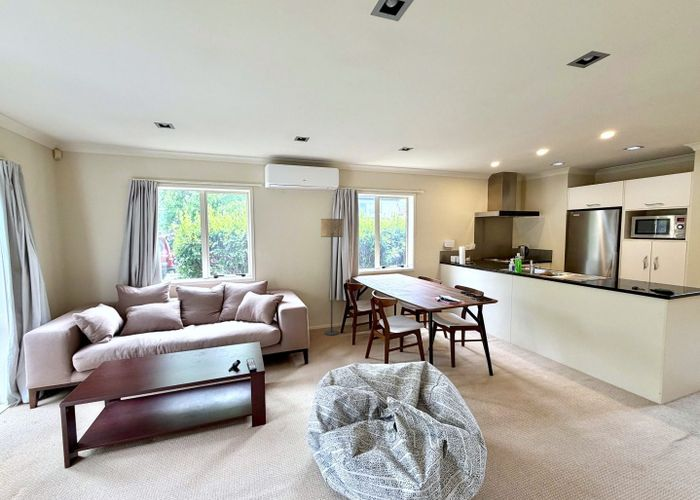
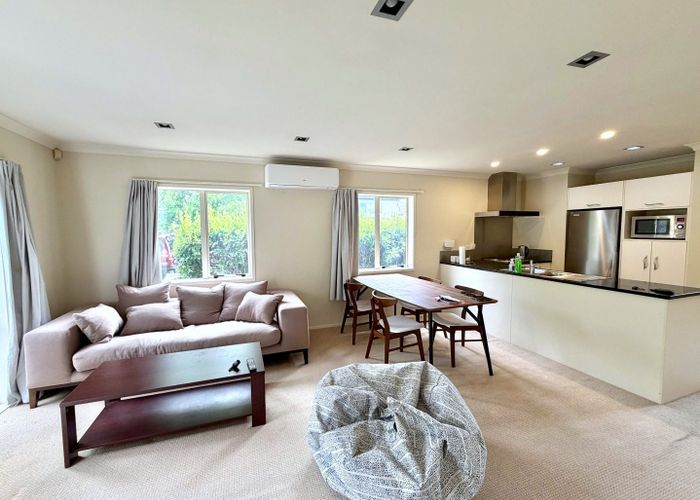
- floor lamp [320,218,344,336]
